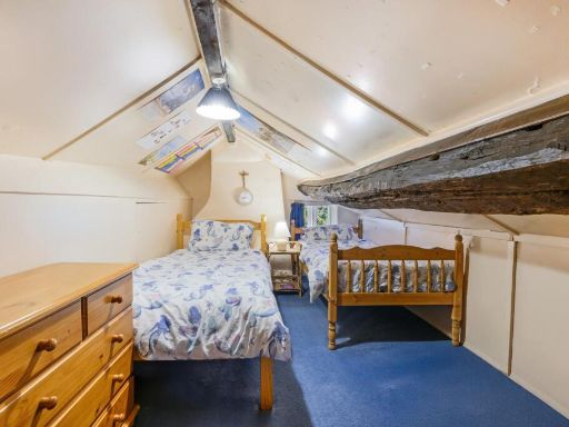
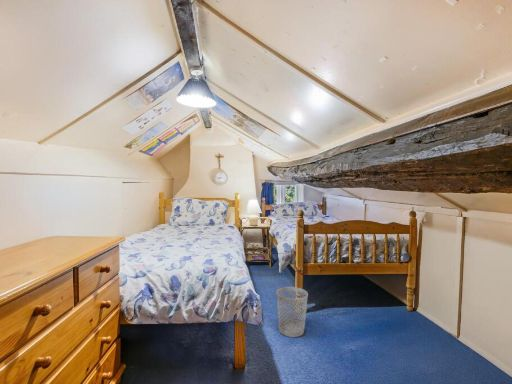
+ wastebasket [276,286,309,338]
